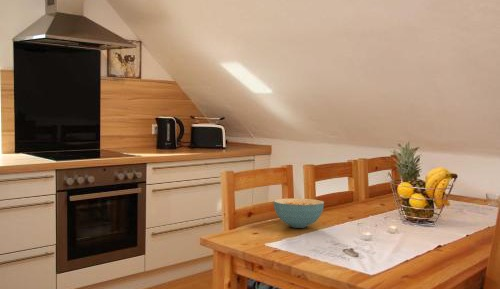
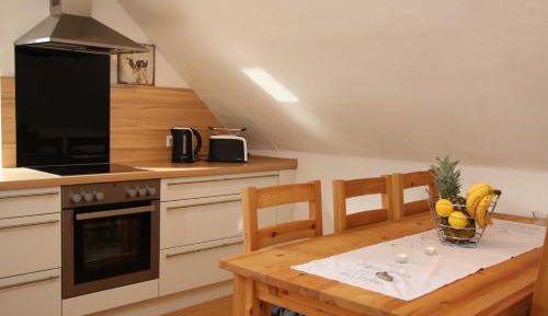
- cereal bowl [273,197,325,229]
